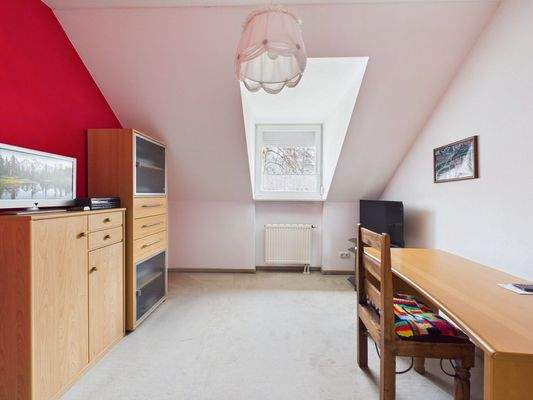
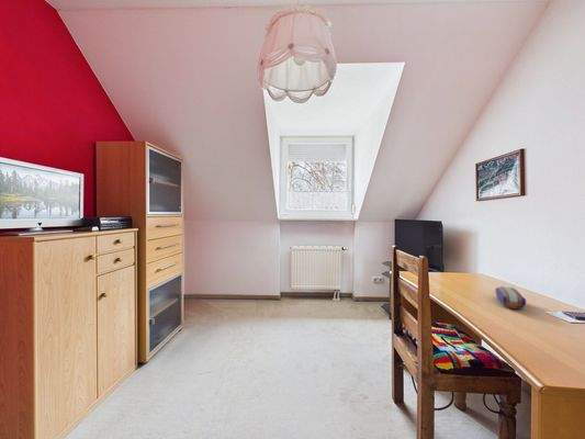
+ pencil case [494,285,527,311]
